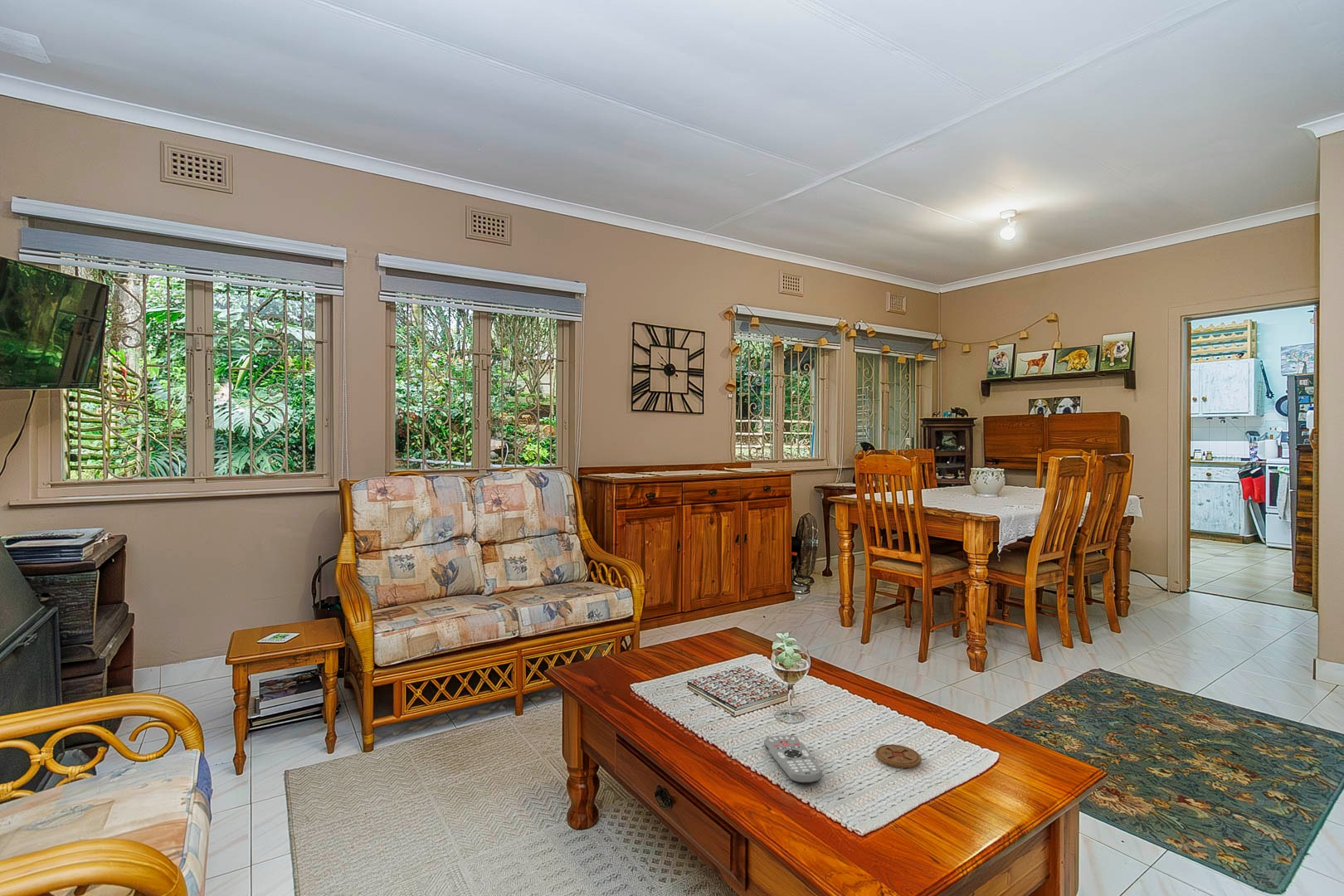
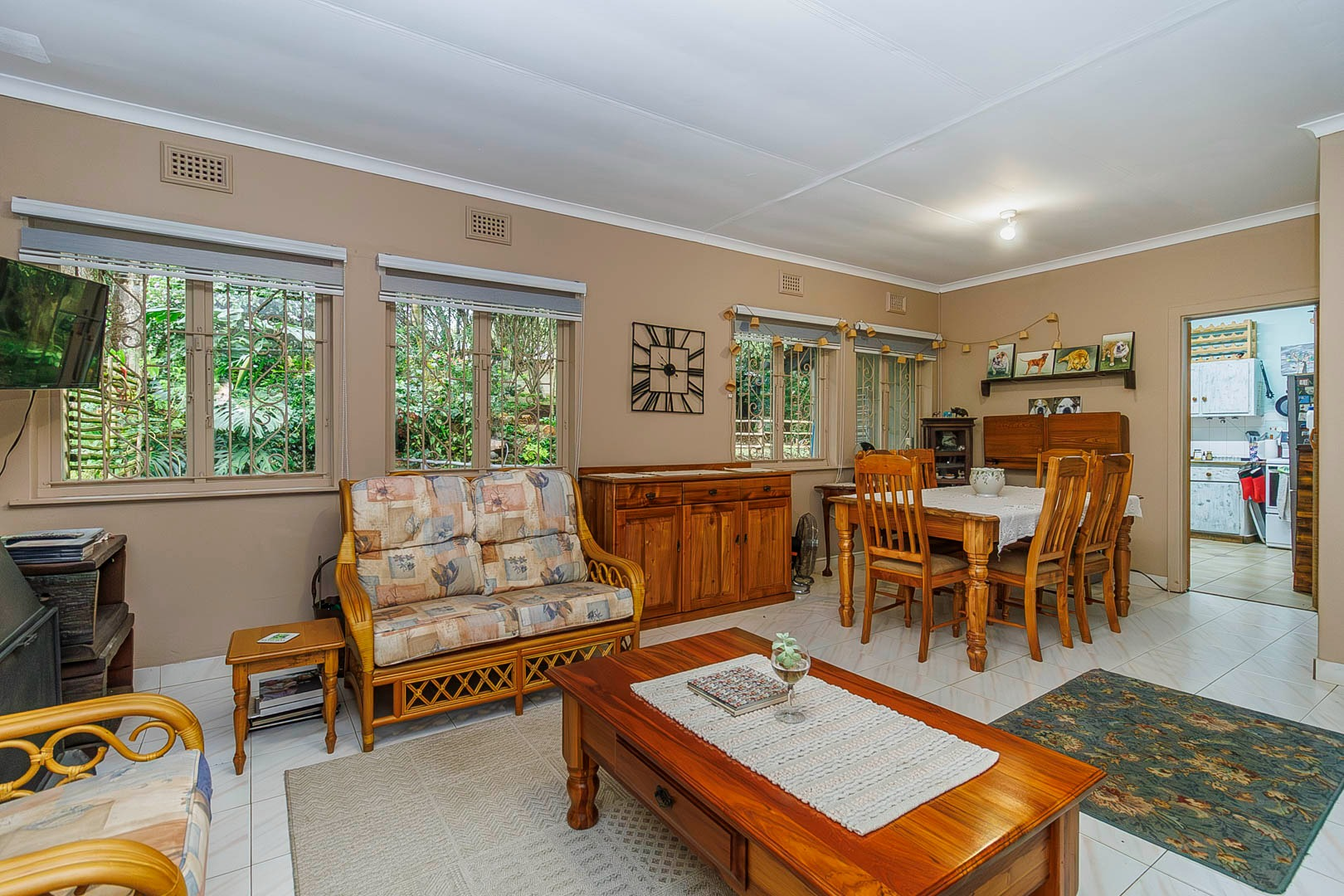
- remote control [763,734,823,785]
- coaster [874,744,922,768]
